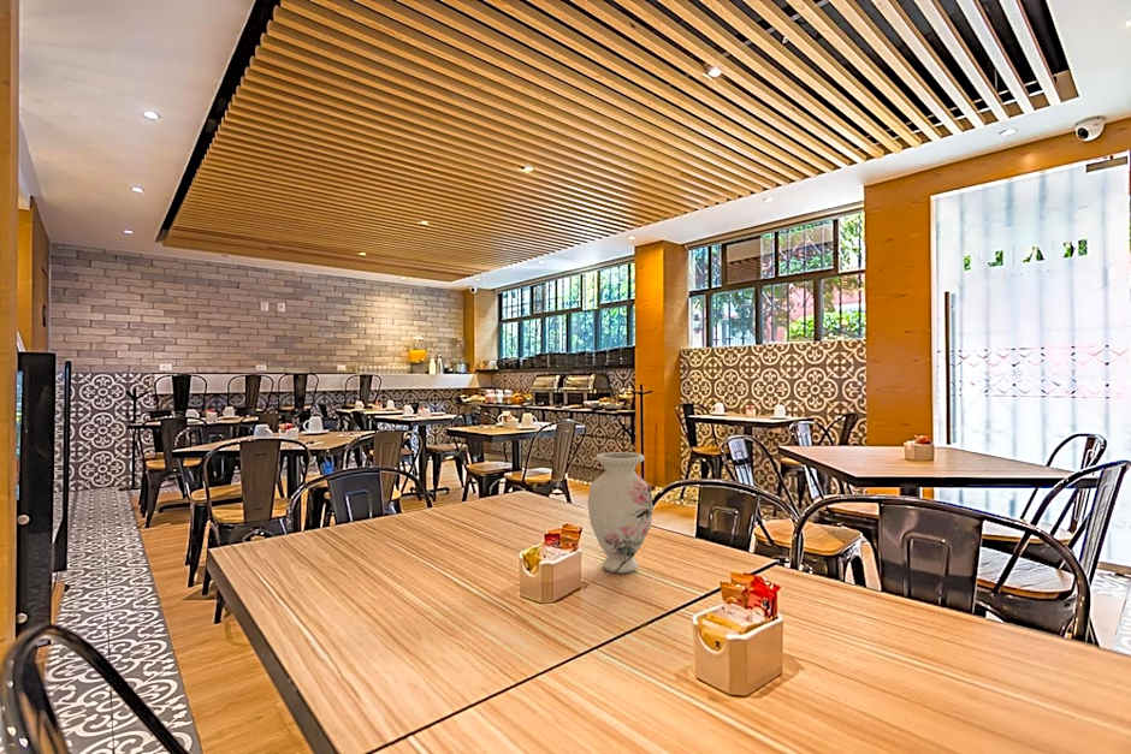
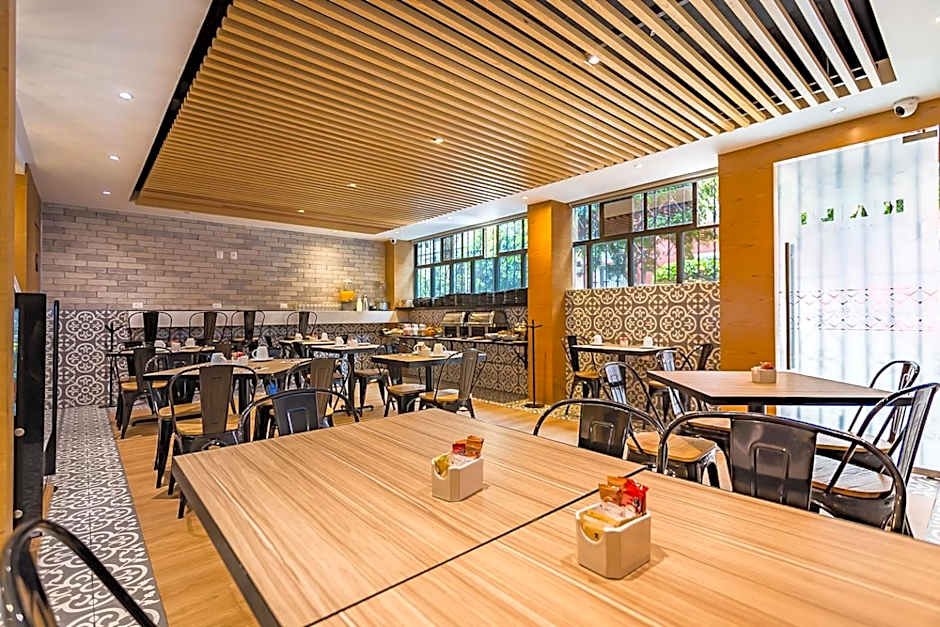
- vase [587,451,655,574]
